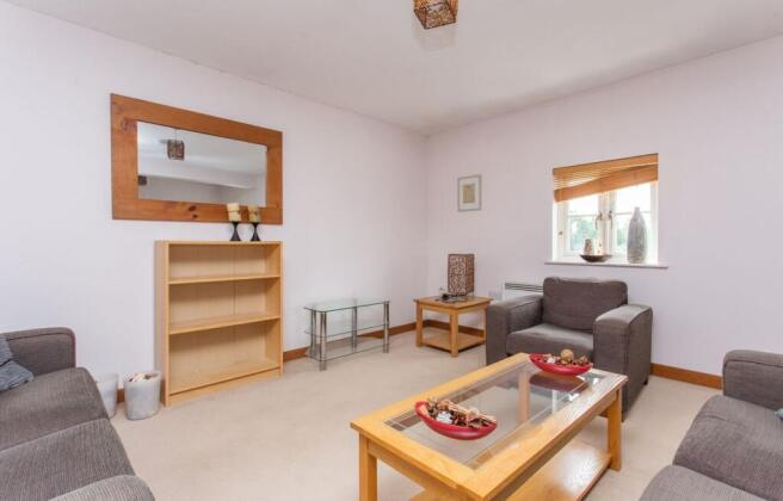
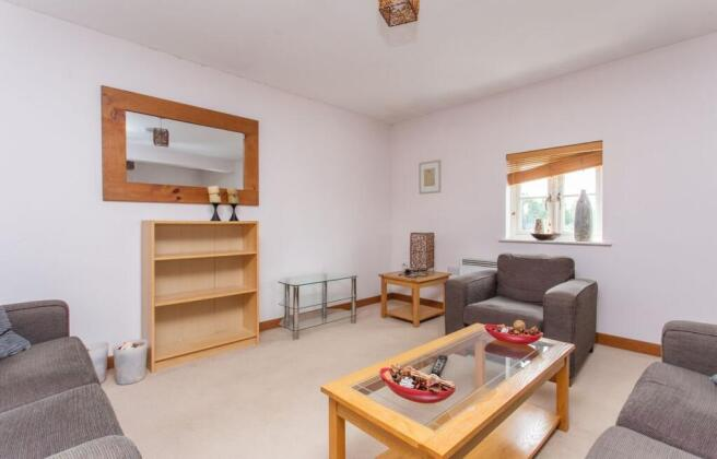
+ remote control [430,354,449,377]
